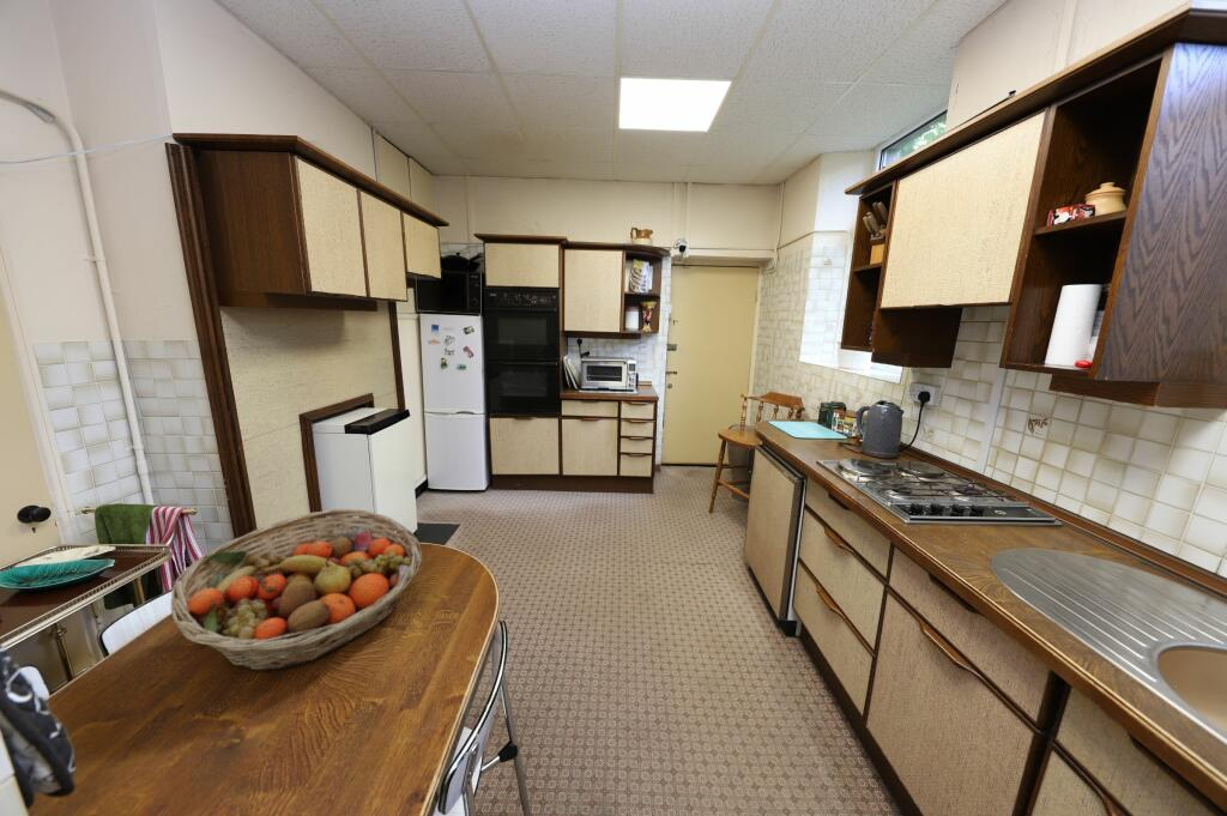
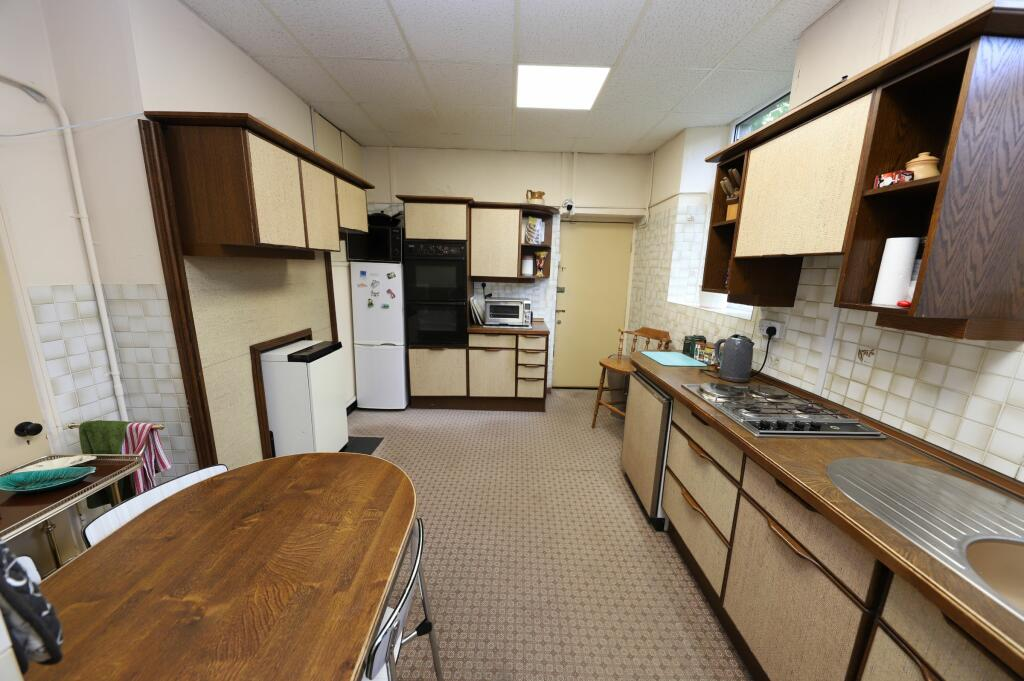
- fruit basket [170,508,424,672]
